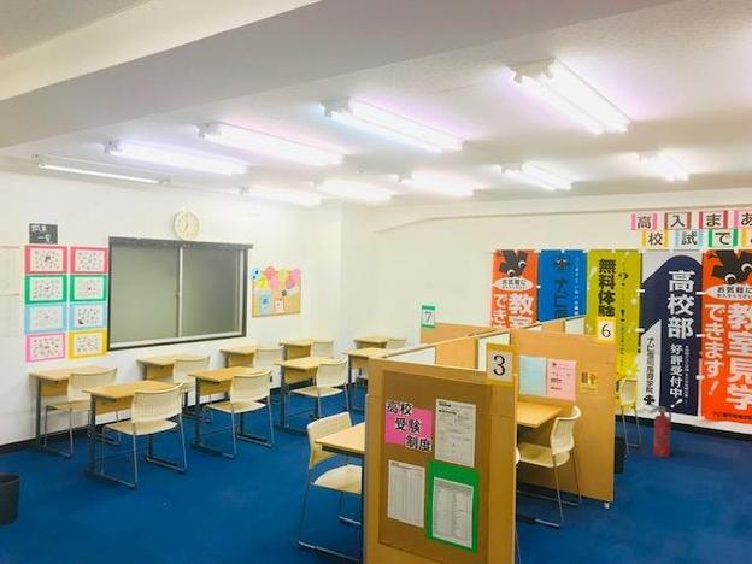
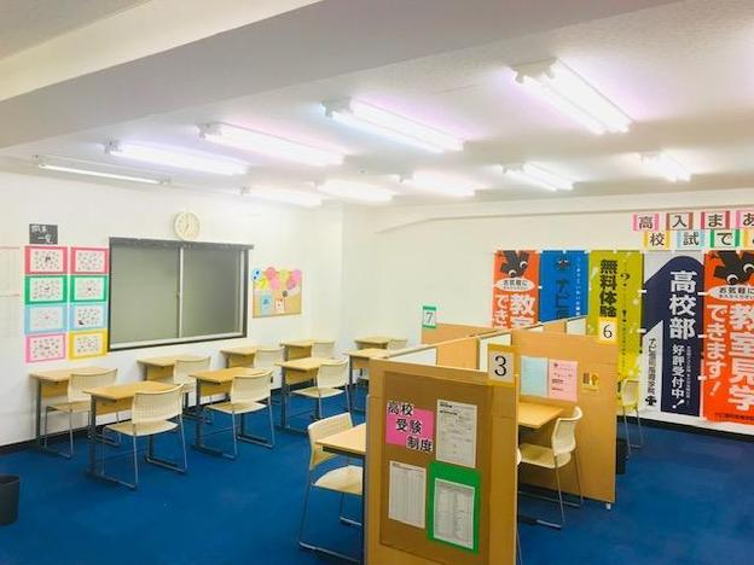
- fire extinguisher [647,405,672,458]
